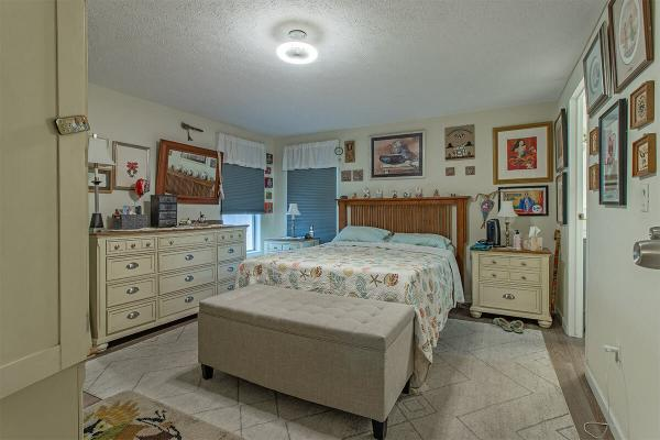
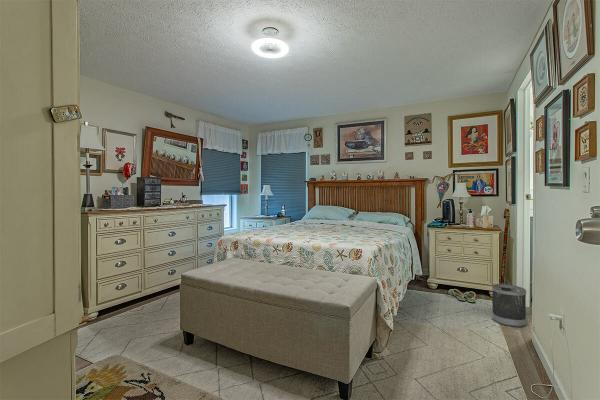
+ wastebasket [491,283,527,328]
